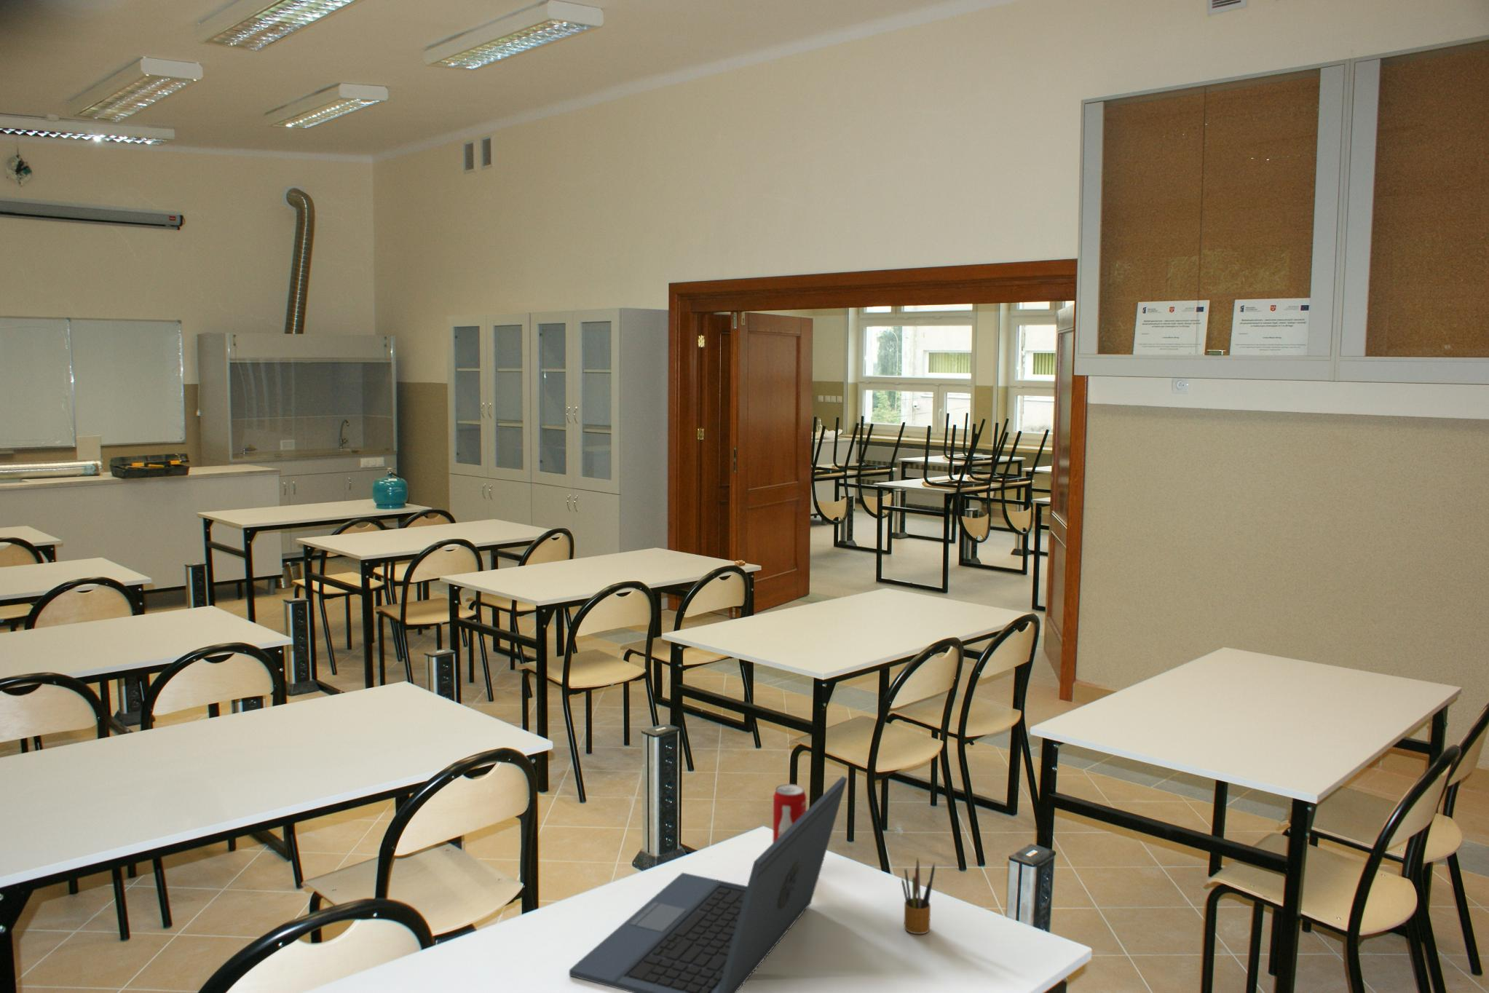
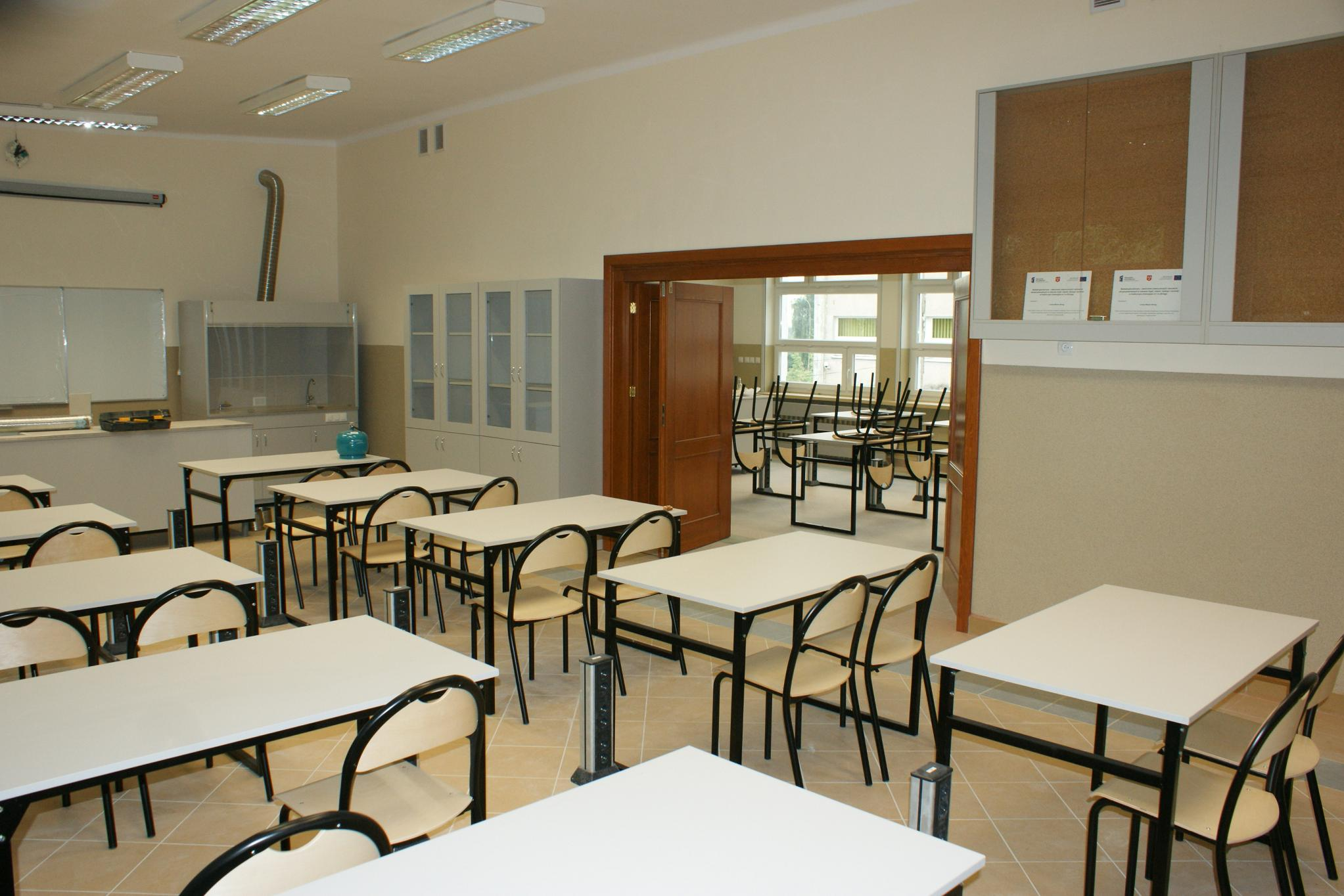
- pencil box [901,858,936,934]
- laptop [568,776,849,993]
- beverage can [772,784,807,843]
